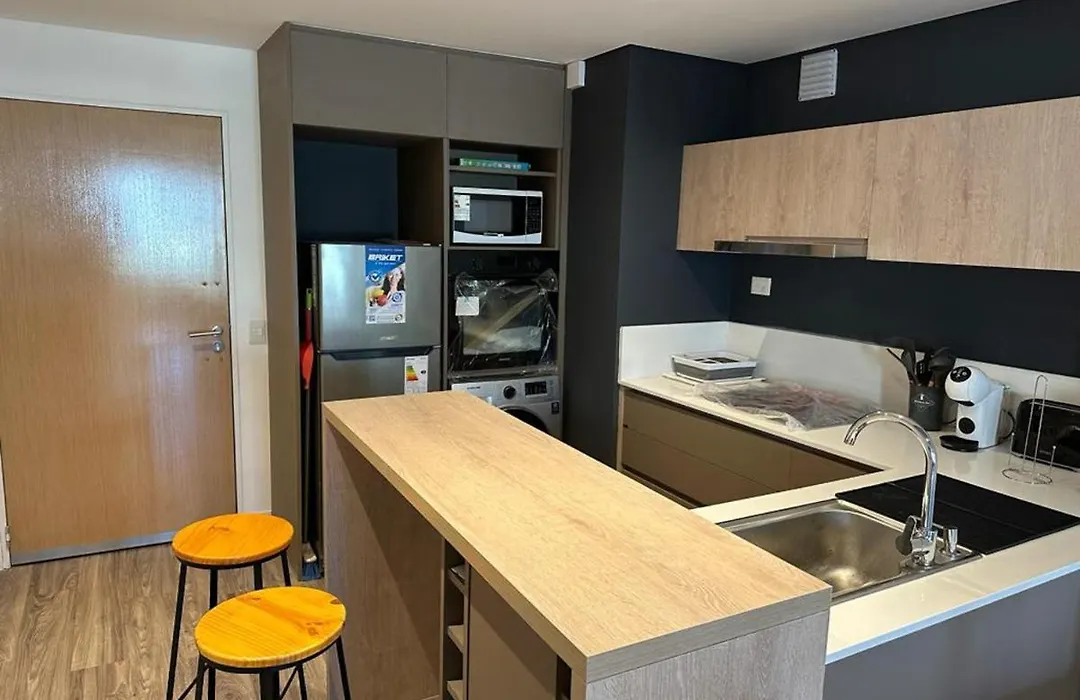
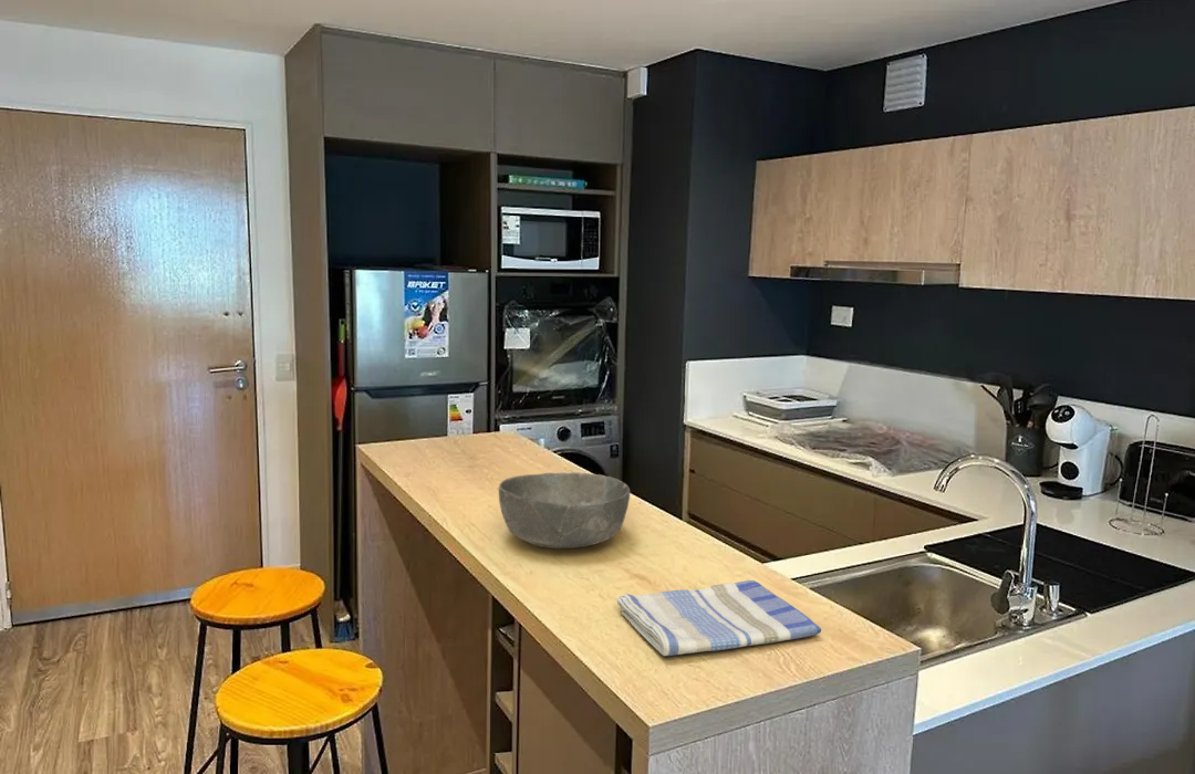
+ bowl [498,472,631,550]
+ dish towel [615,579,822,657]
